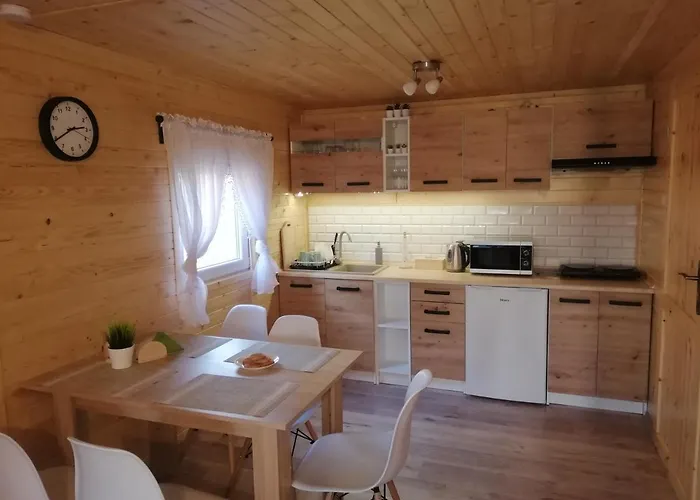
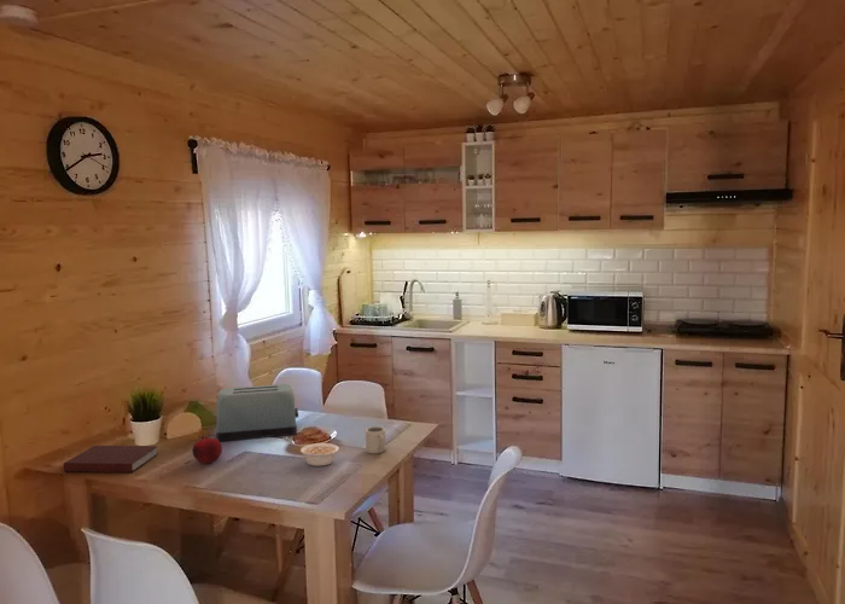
+ notebook [63,445,159,474]
+ fruit [191,435,223,465]
+ cup [365,425,386,455]
+ toaster [215,383,299,442]
+ legume [299,442,340,467]
